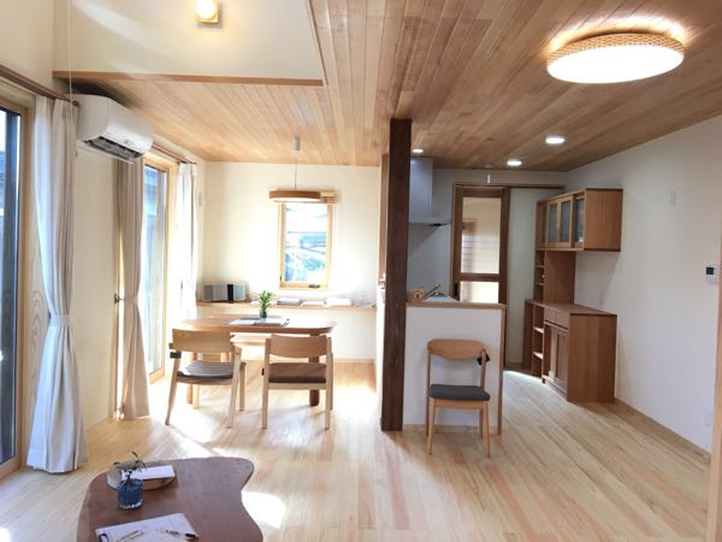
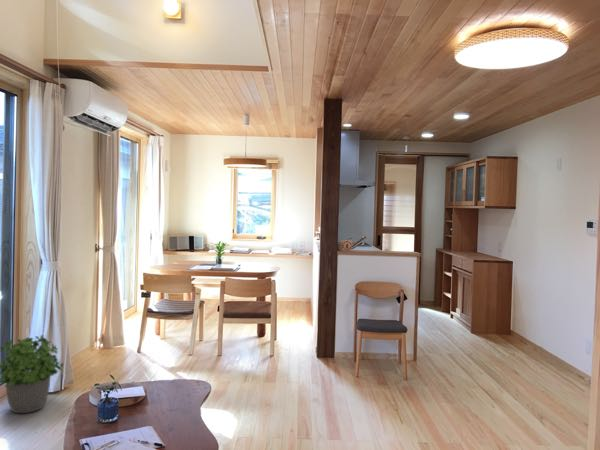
+ potted plant [0,334,65,414]
